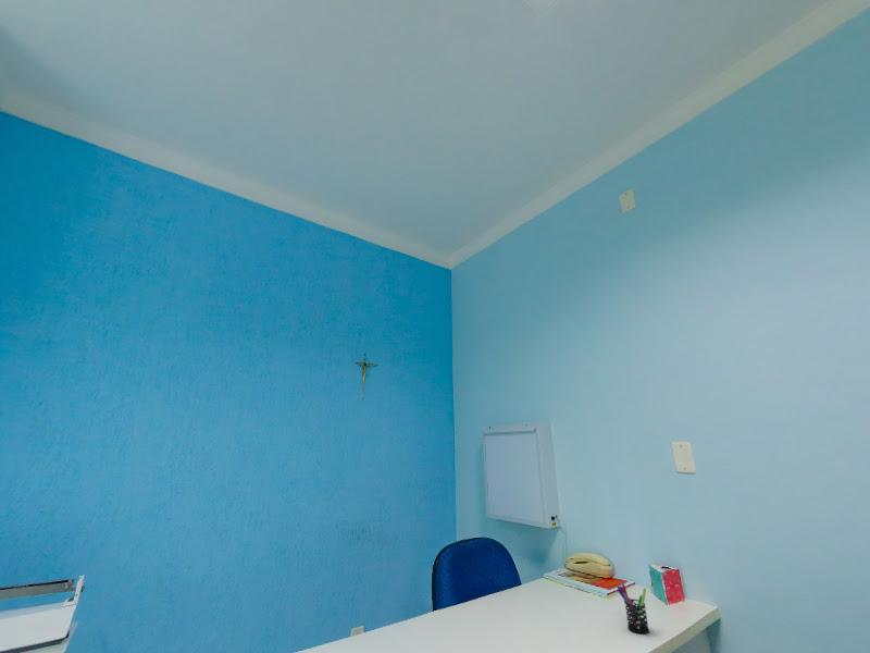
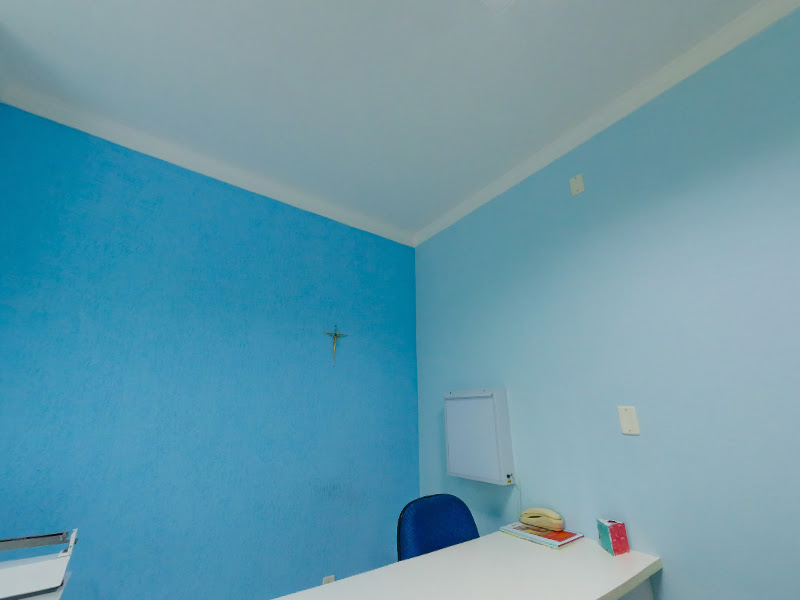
- pen holder [616,583,650,634]
